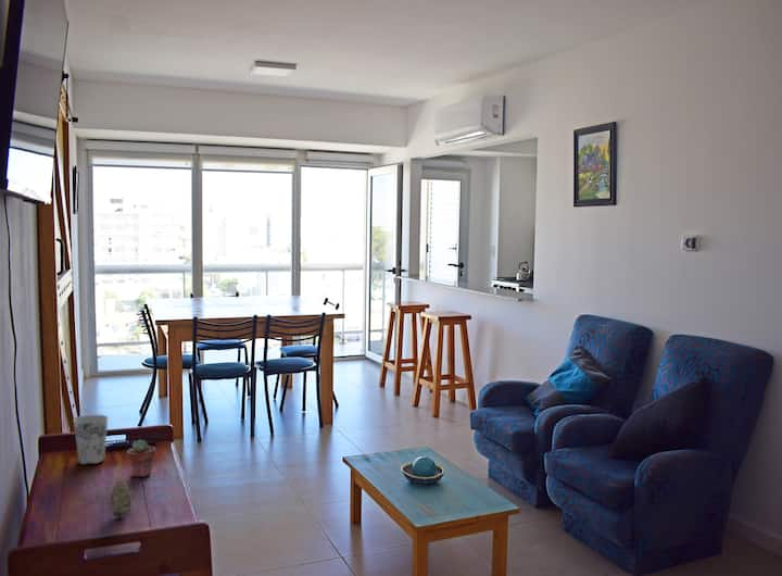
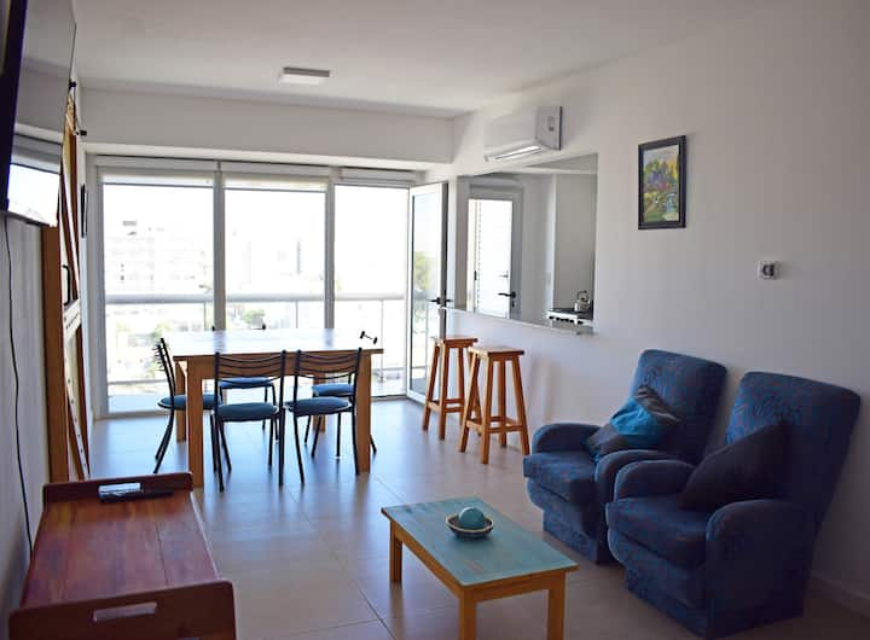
- decorative egg [109,480,133,518]
- cup [73,414,109,466]
- potted succulent [126,439,156,478]
